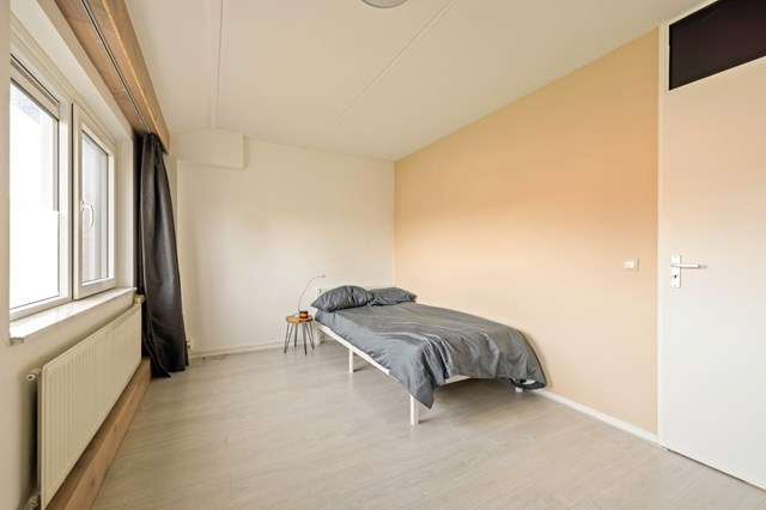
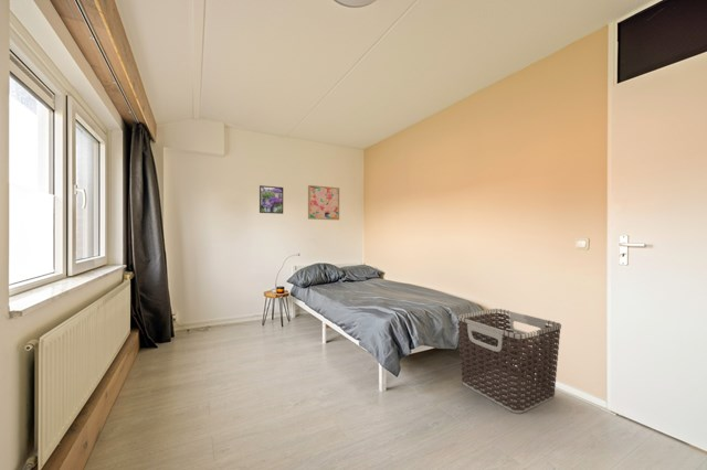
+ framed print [258,184,284,215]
+ wall art [307,184,340,221]
+ clothes hamper [456,308,562,415]
